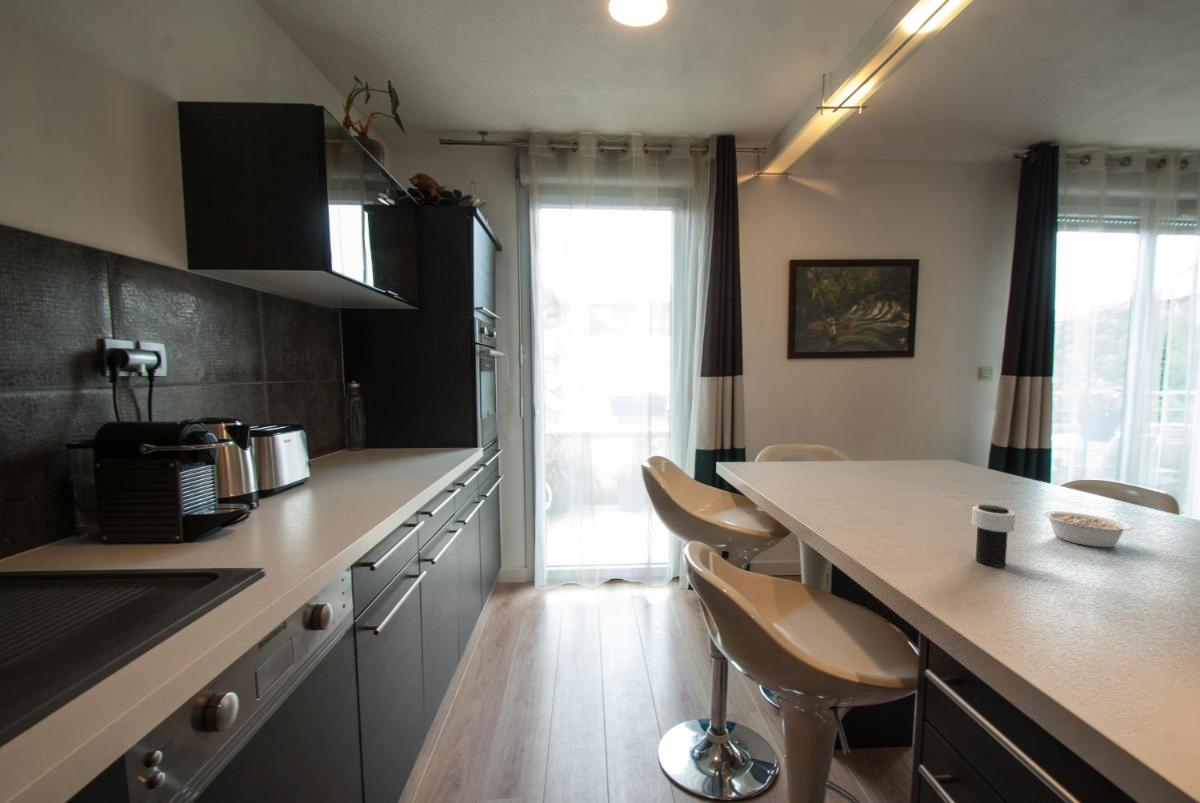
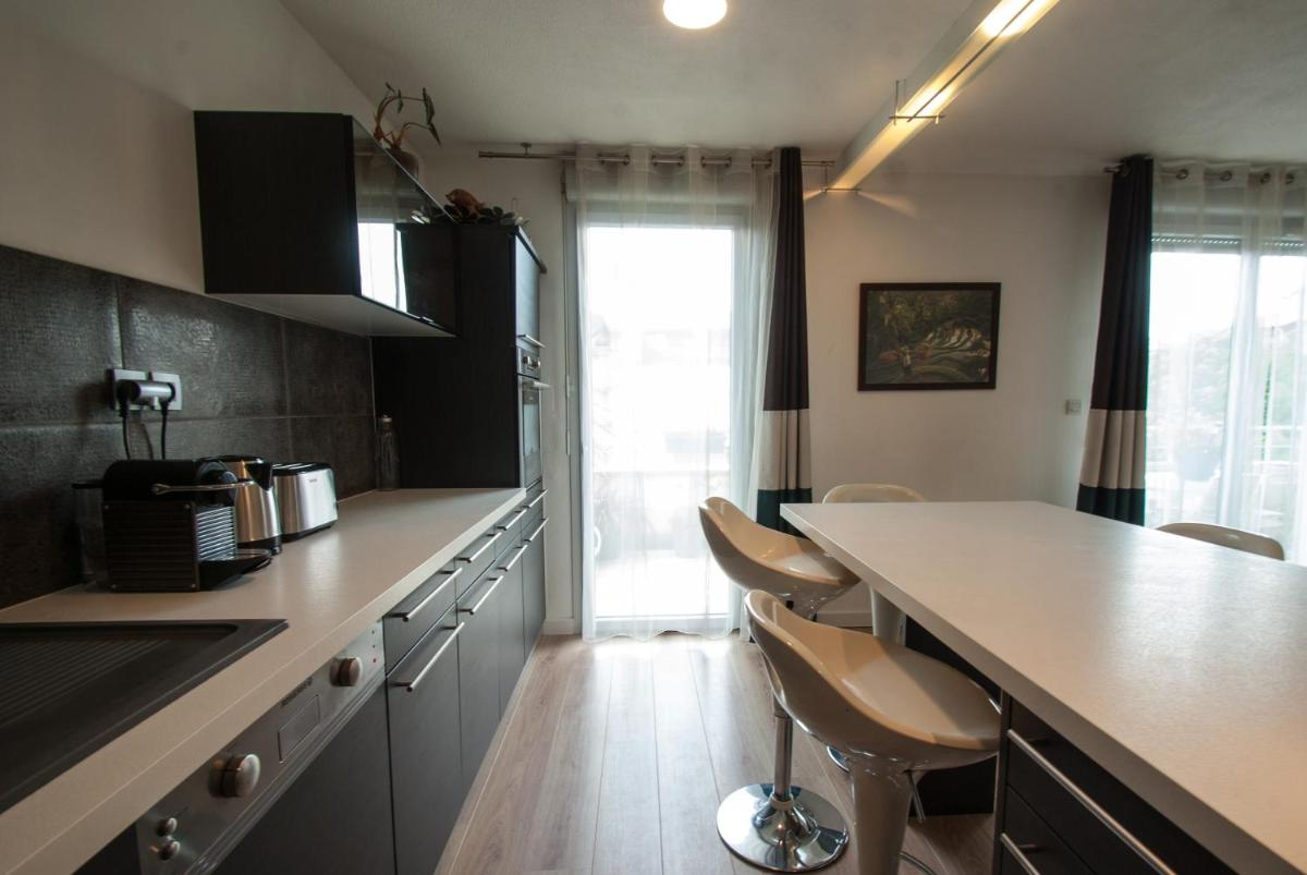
- legume [1042,510,1132,548]
- cup [970,504,1016,568]
